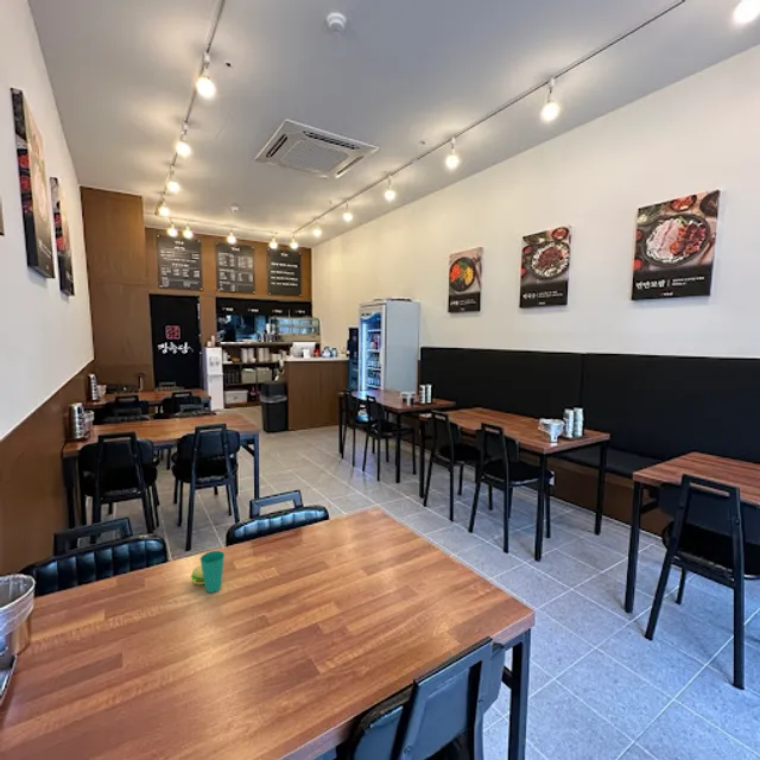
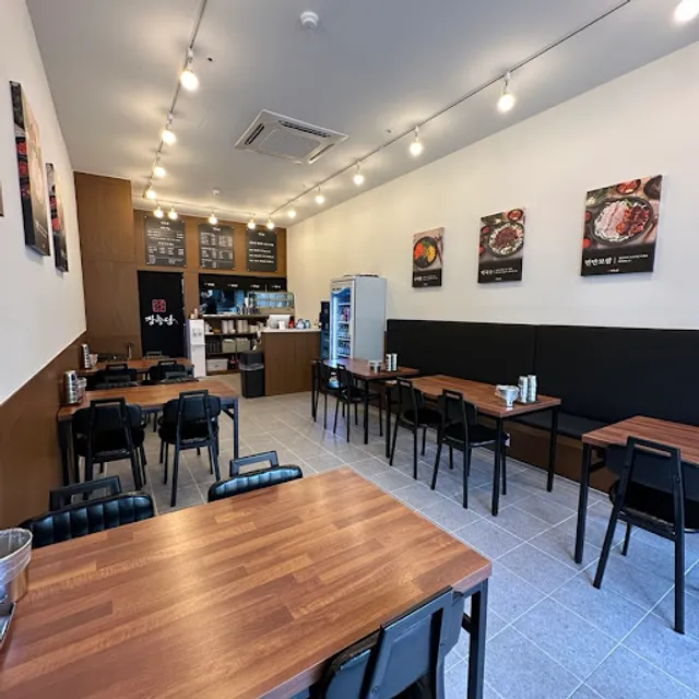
- cup [190,550,226,594]
